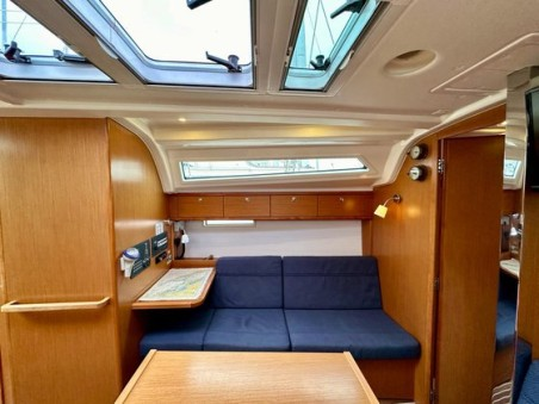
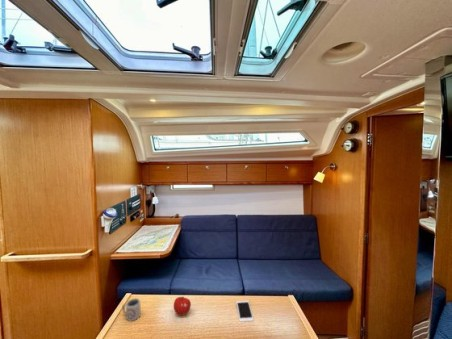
+ cup [121,297,142,322]
+ fruit [173,296,192,316]
+ cell phone [235,300,255,323]
